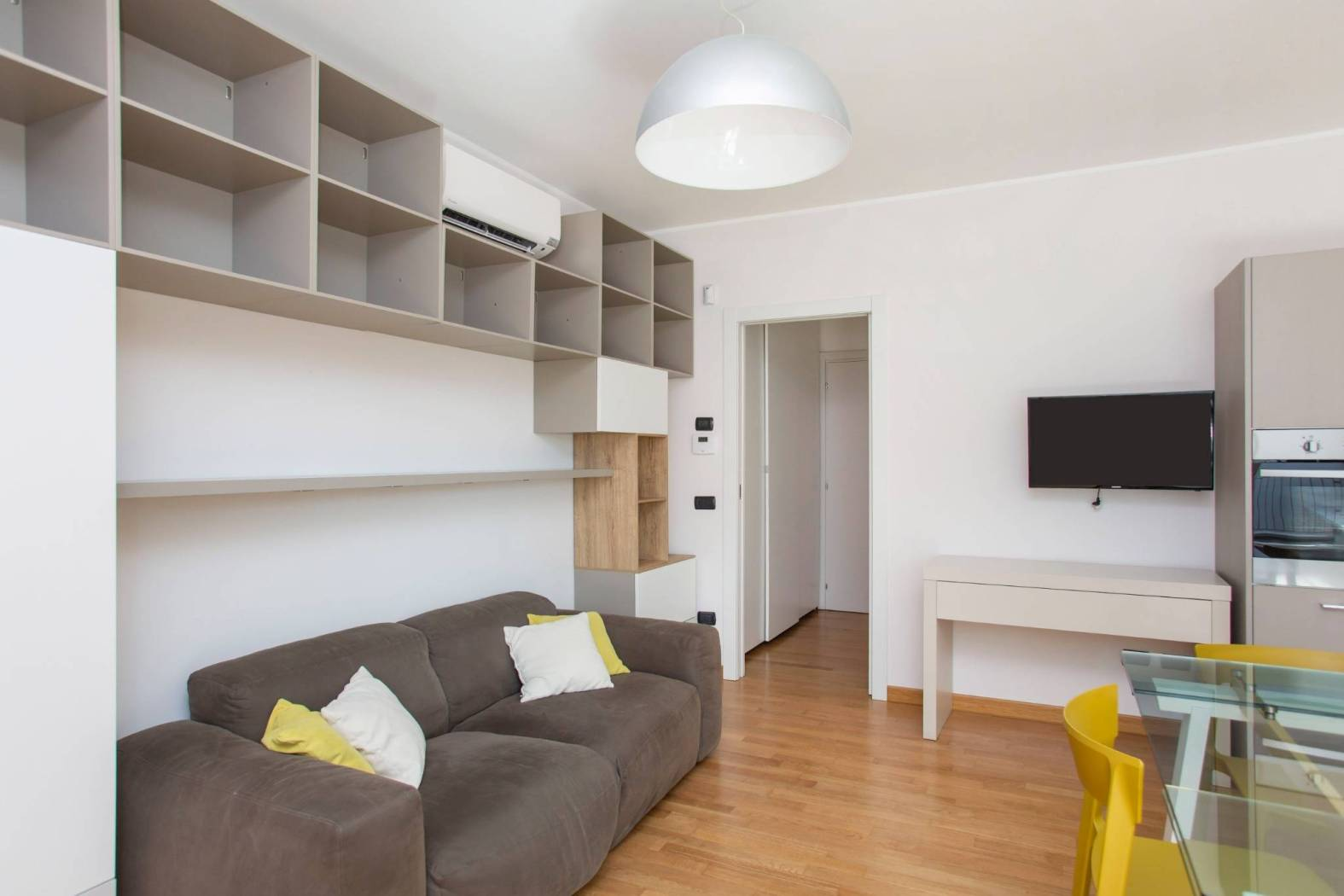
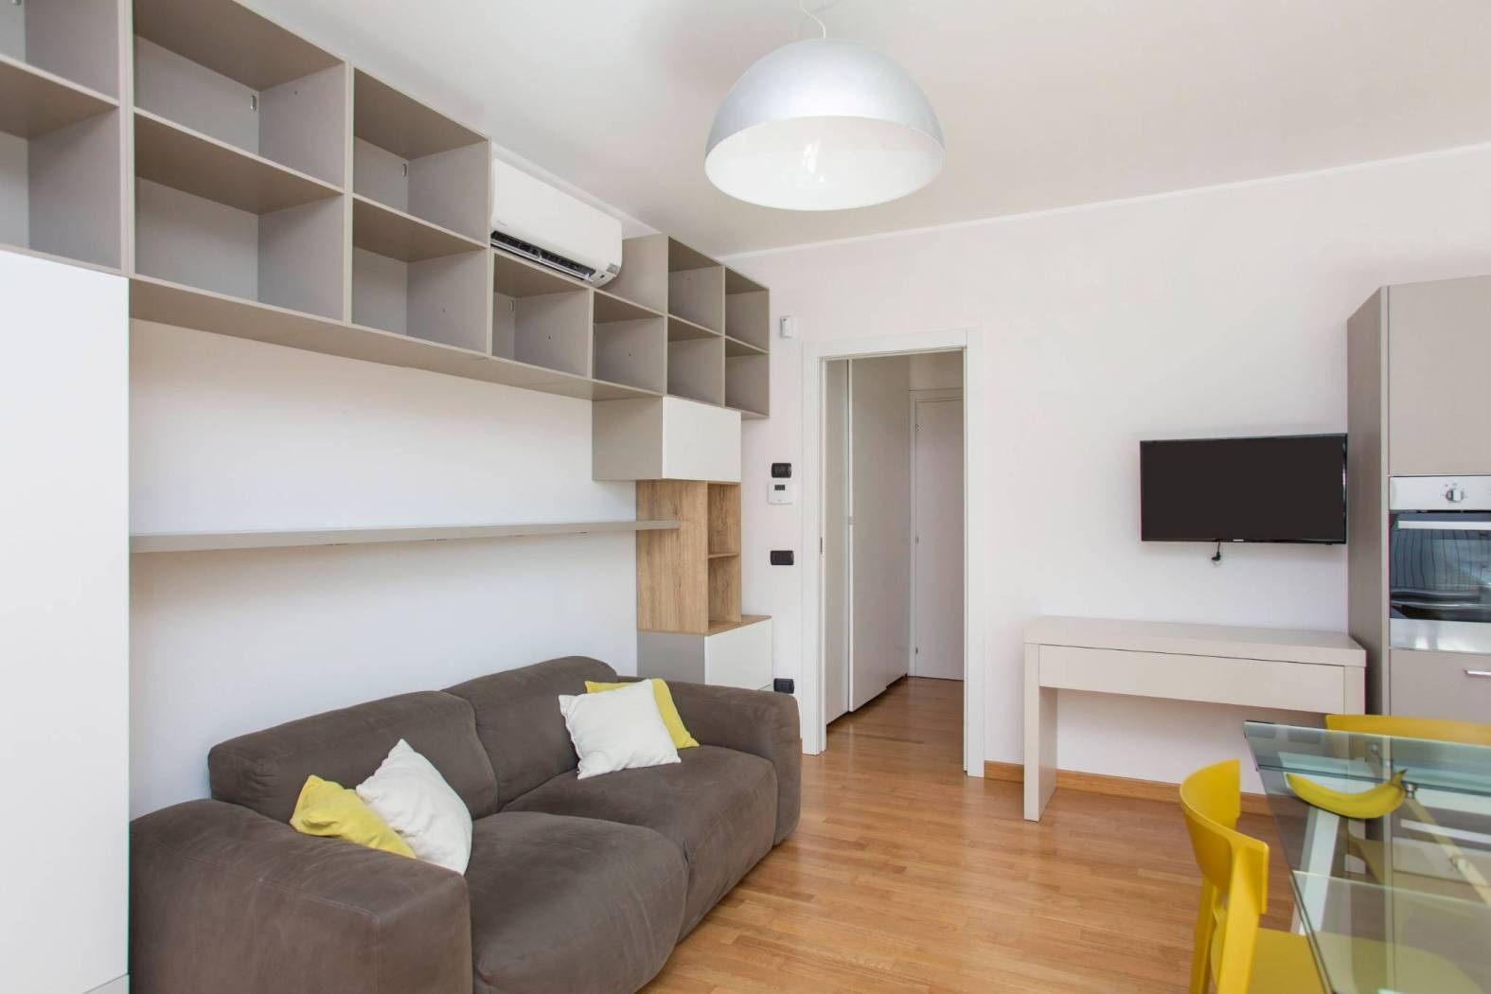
+ fruit [1285,768,1410,819]
